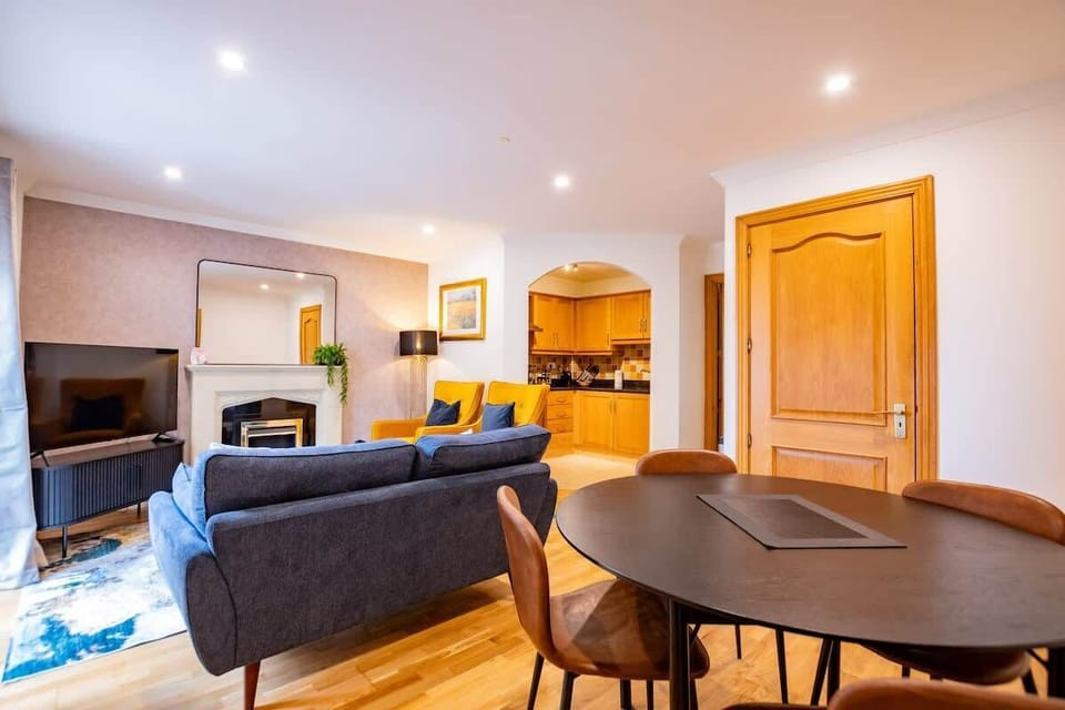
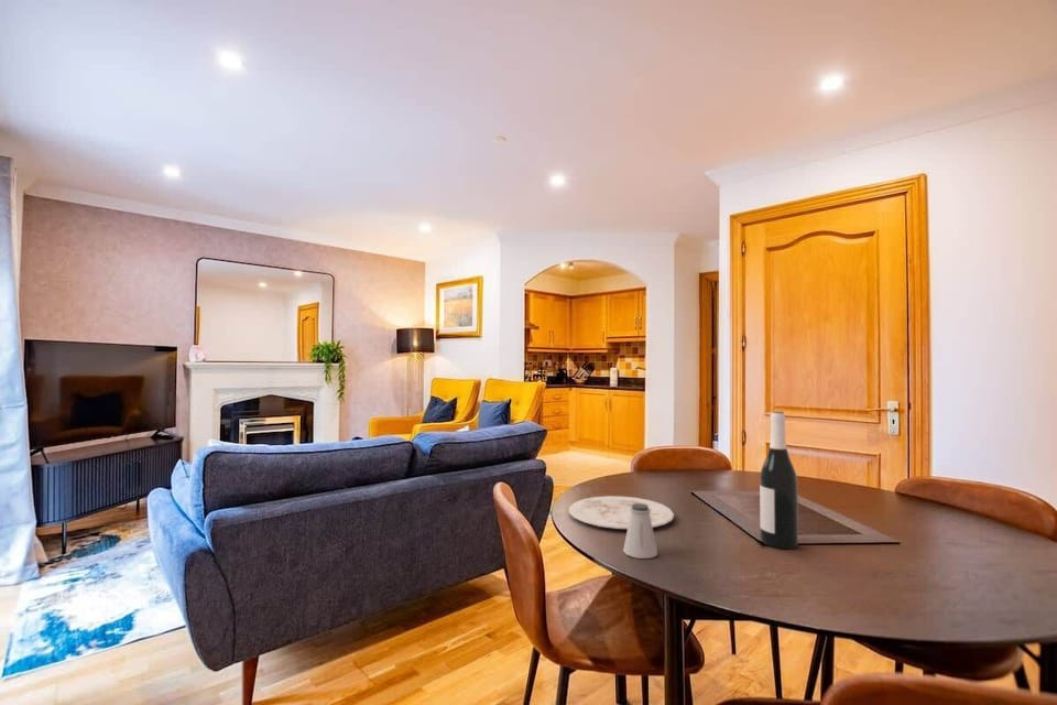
+ wine bottle [759,410,799,550]
+ saltshaker [622,503,658,560]
+ plate [568,495,675,530]
